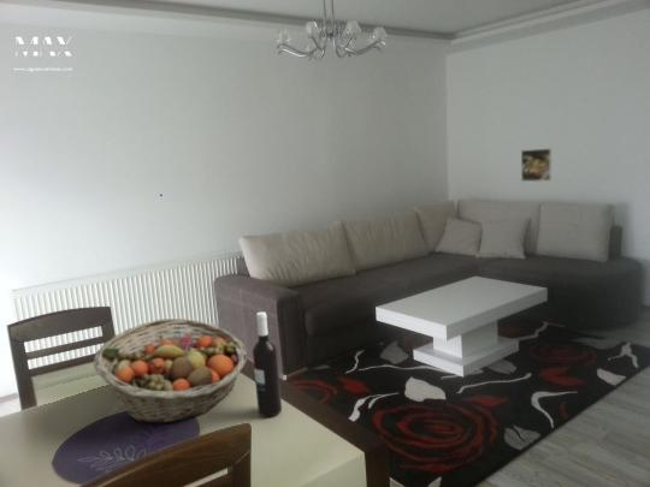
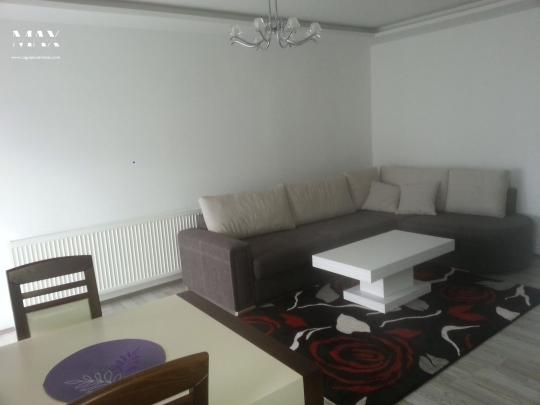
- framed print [520,147,554,183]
- wine bottle [252,311,283,418]
- fruit basket [93,317,248,424]
